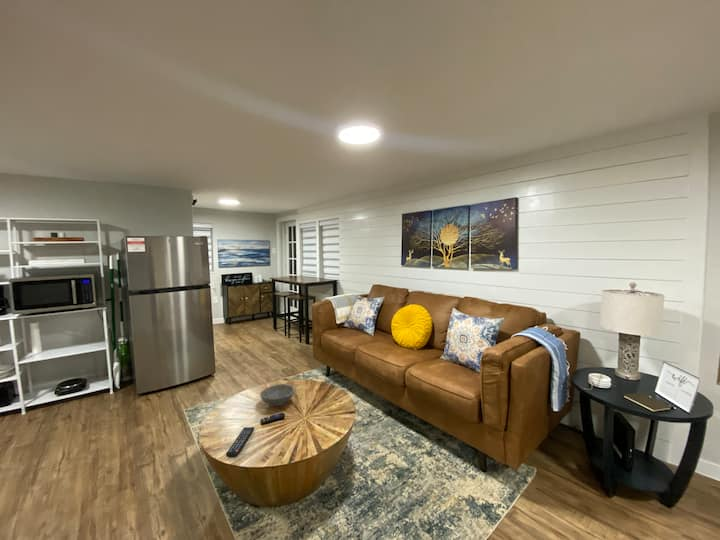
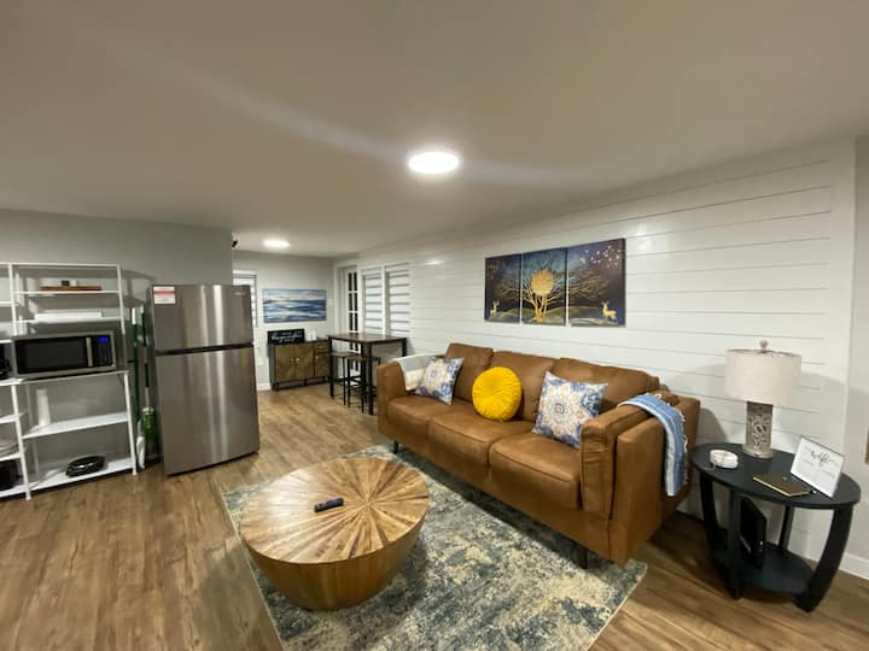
- remote control [225,426,256,459]
- bowl [259,383,296,407]
